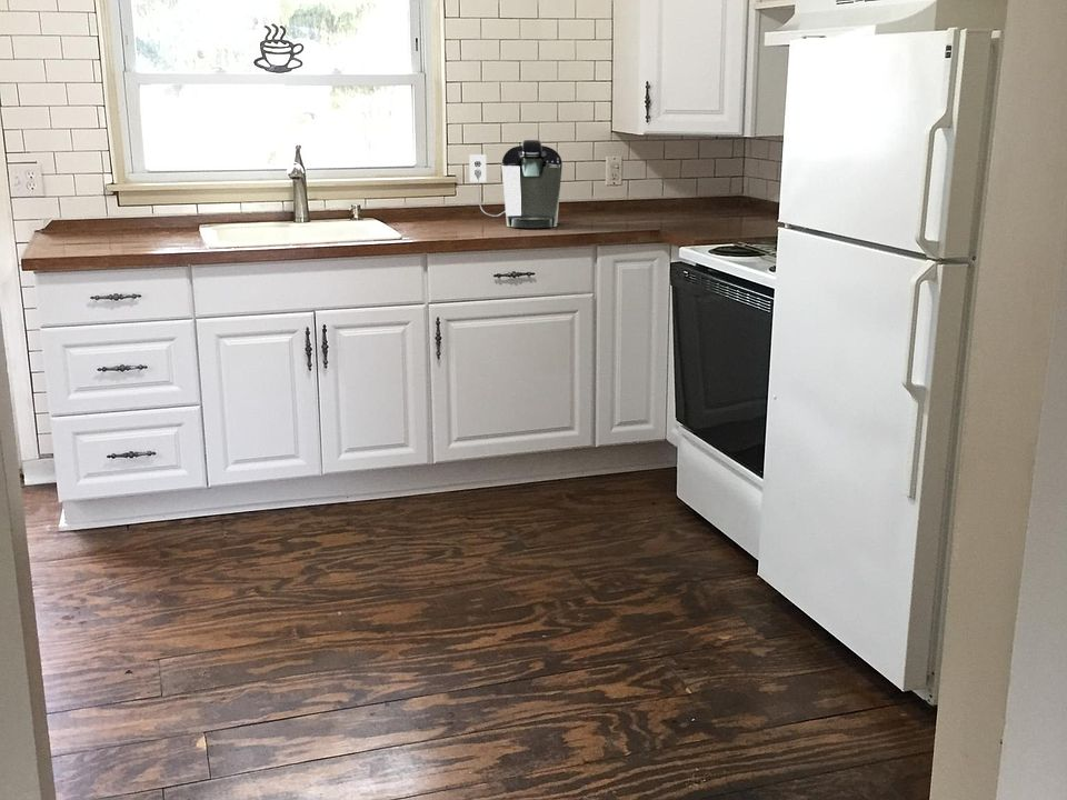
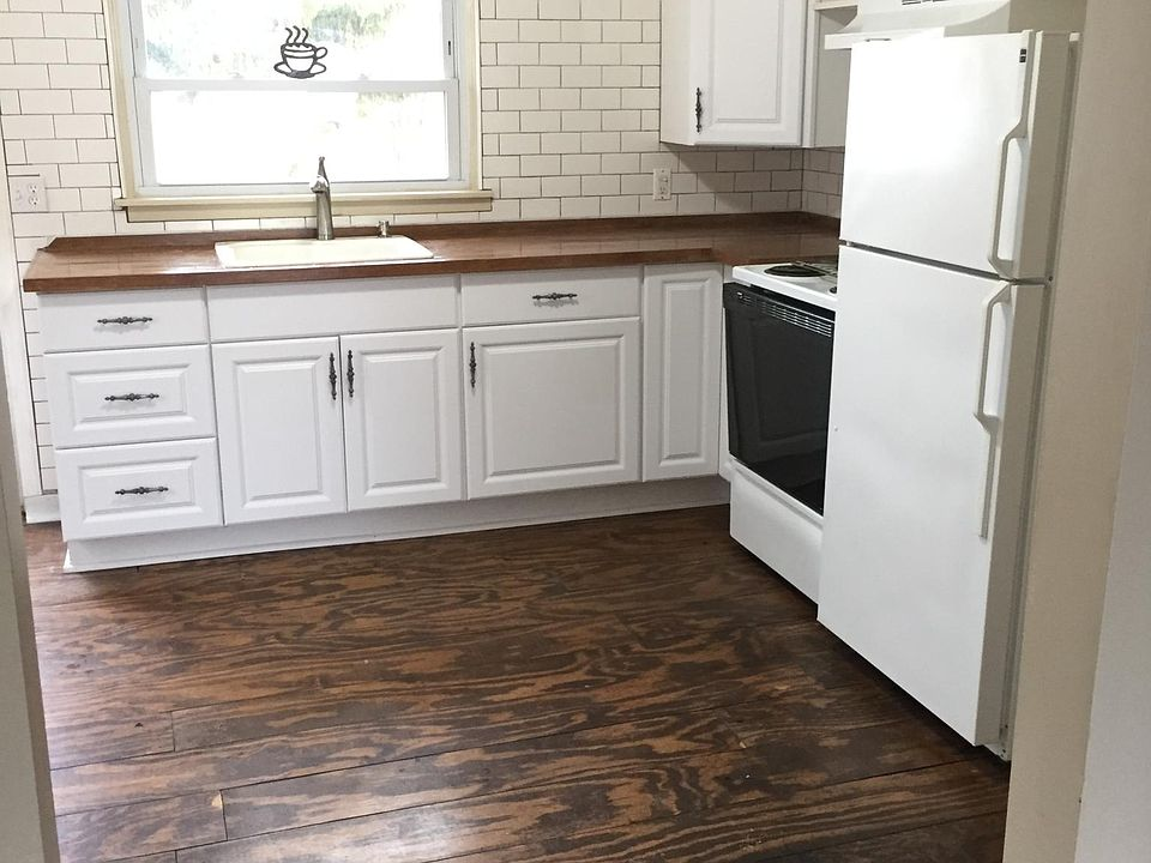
- coffee maker [469,139,564,229]
